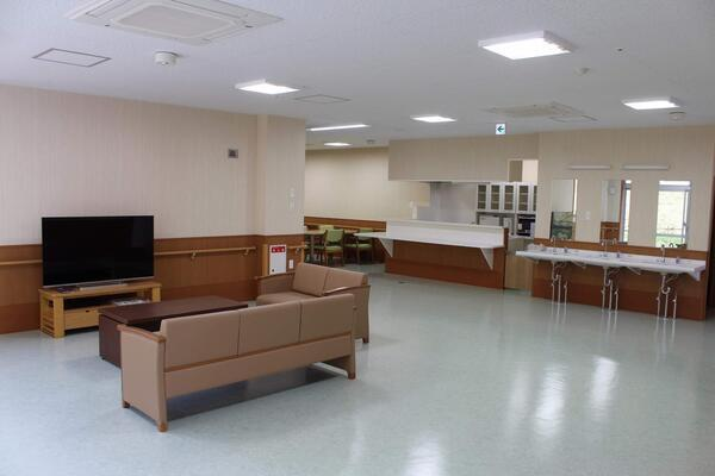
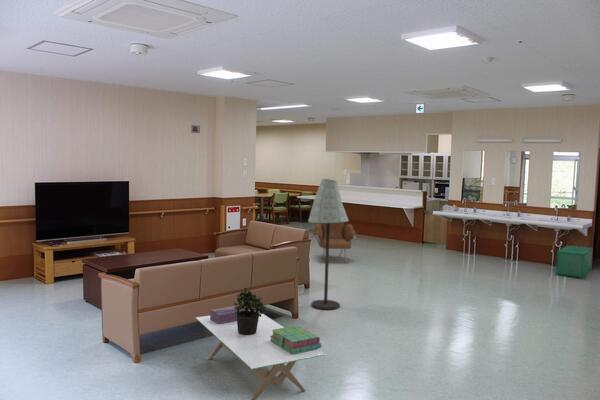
+ coffee table [195,309,326,400]
+ stack of books [270,324,322,354]
+ potted plant [233,287,267,335]
+ floor lamp [307,178,350,311]
+ armchair [312,222,358,264]
+ tissue box [209,305,246,324]
+ storage bin [555,245,594,279]
